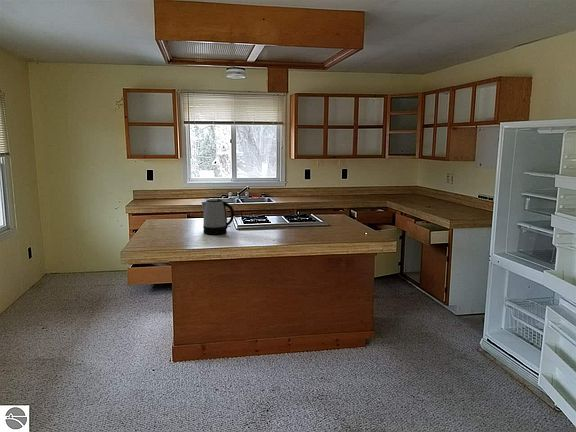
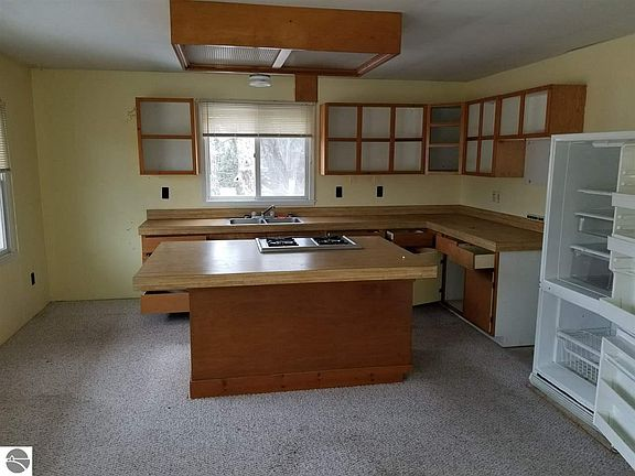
- kettle [201,198,235,235]
